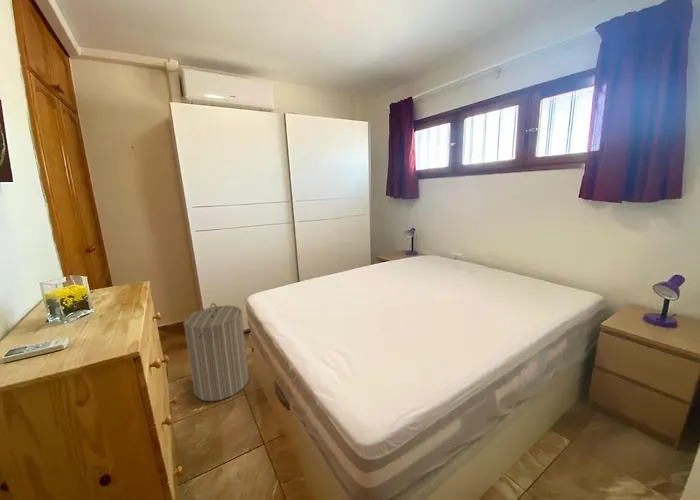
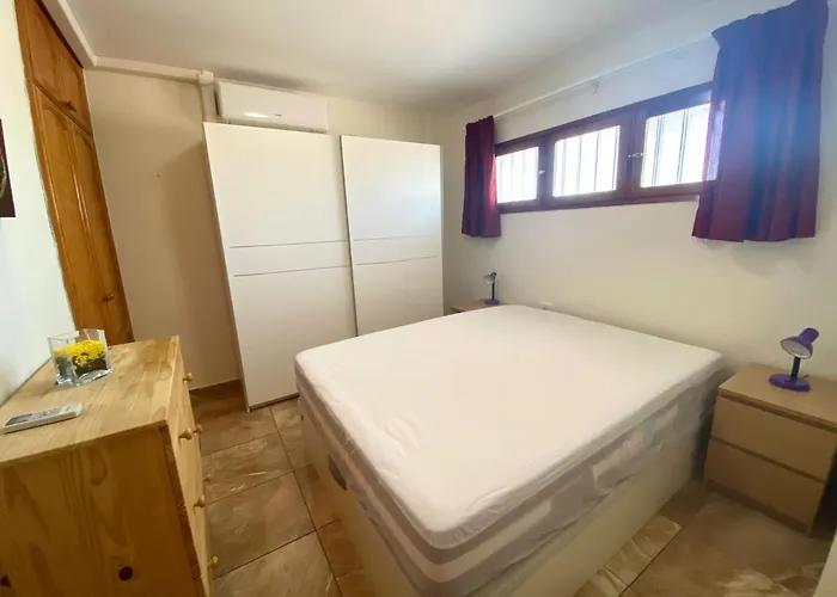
- laundry hamper [182,302,250,402]
